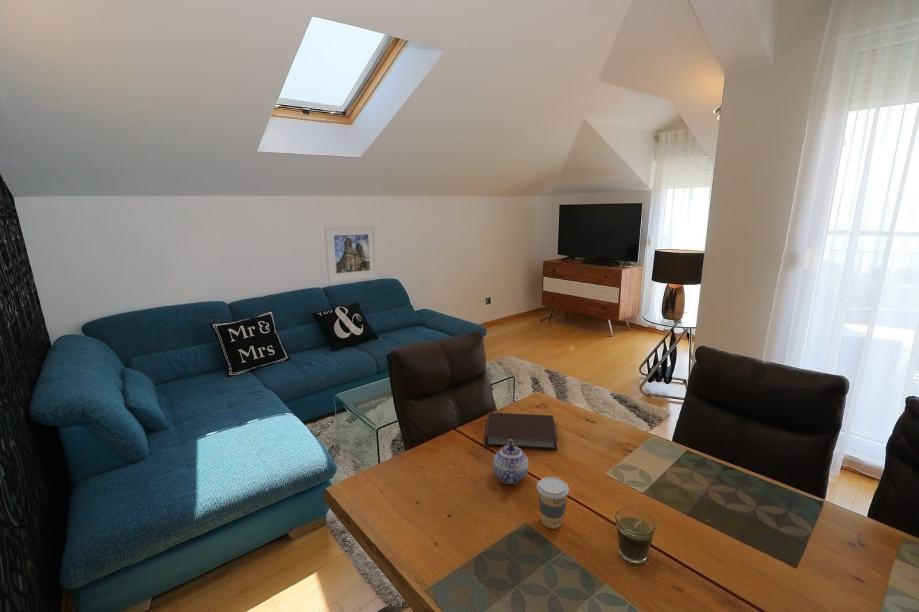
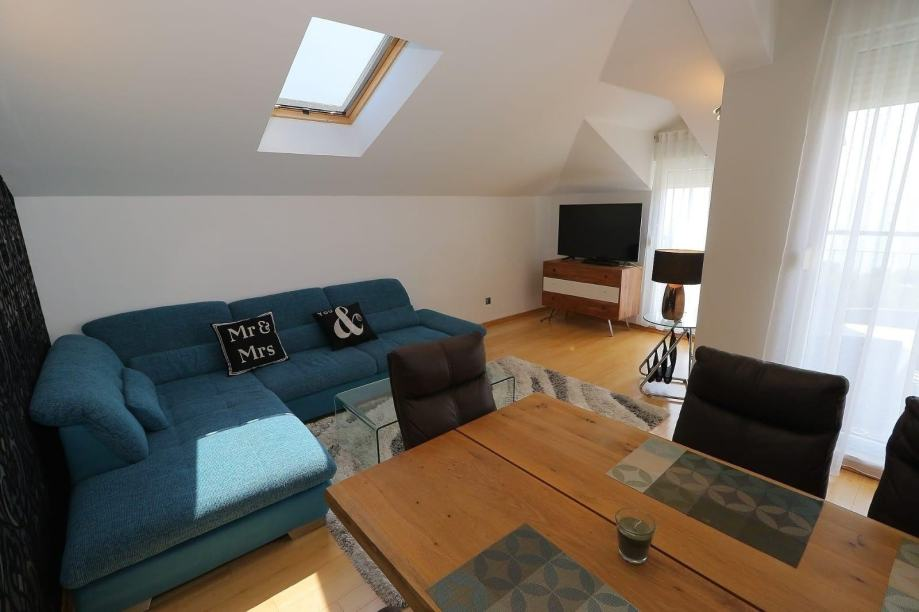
- coffee cup [536,476,570,530]
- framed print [323,225,379,284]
- teapot [492,440,529,485]
- notebook [484,411,559,451]
